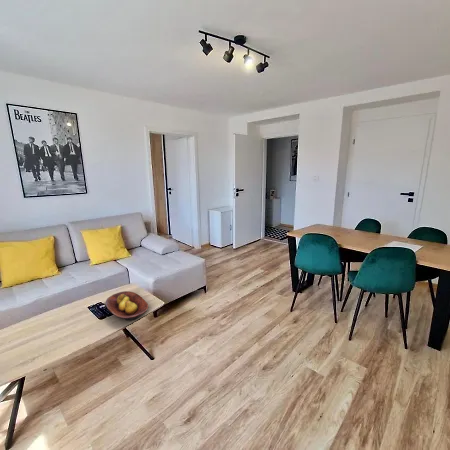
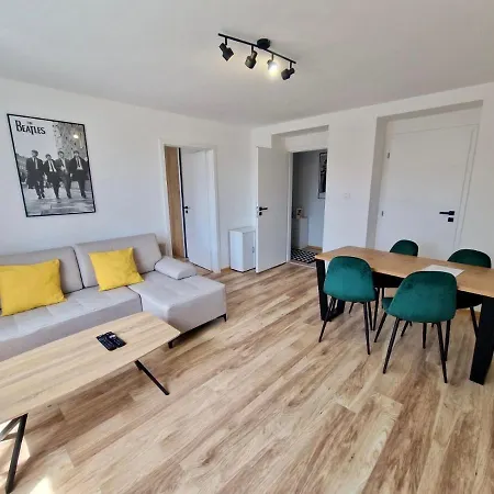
- fruit bowl [105,290,149,321]
